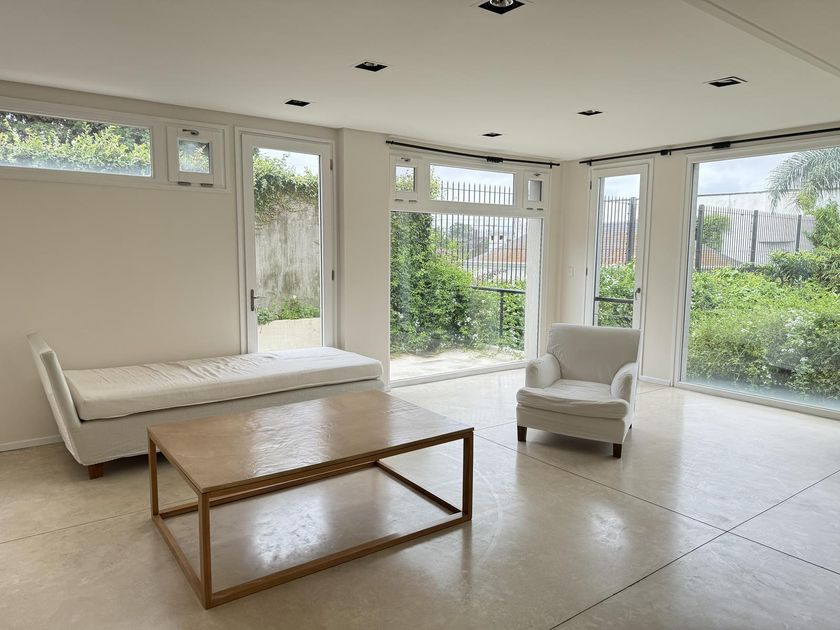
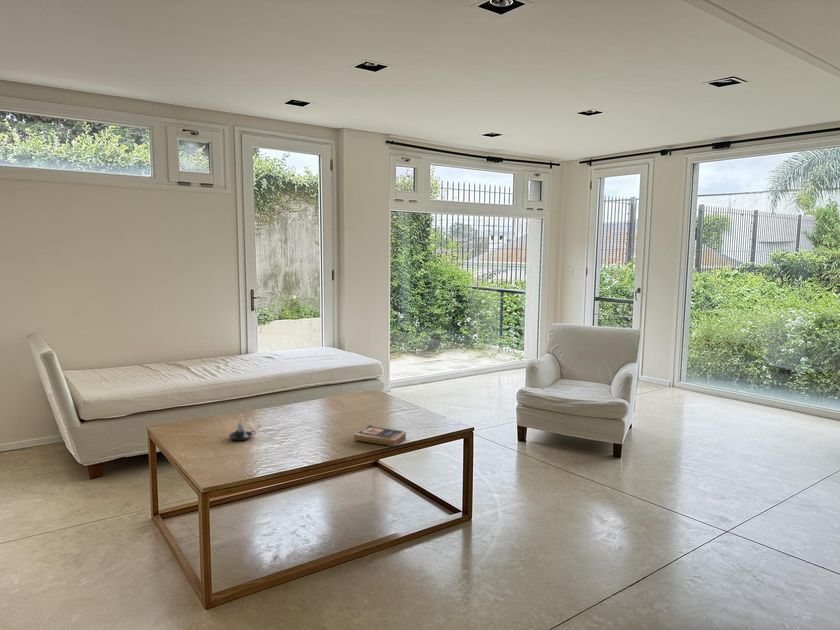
+ book [353,424,407,448]
+ candle [228,418,256,441]
